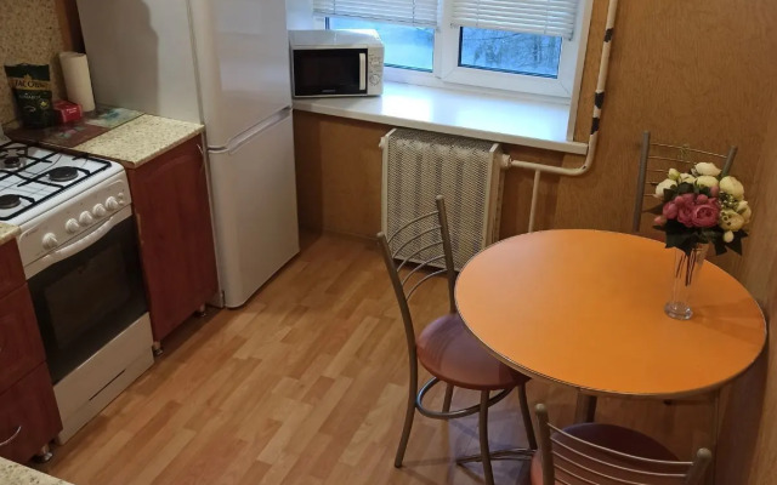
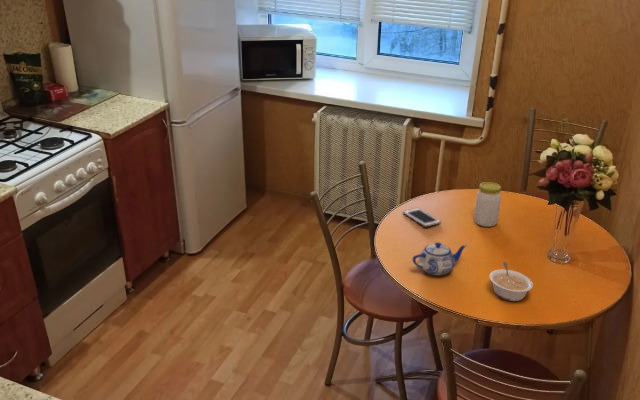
+ jar [473,181,502,228]
+ cell phone [402,207,442,228]
+ legume [488,261,534,302]
+ teapot [412,241,468,276]
